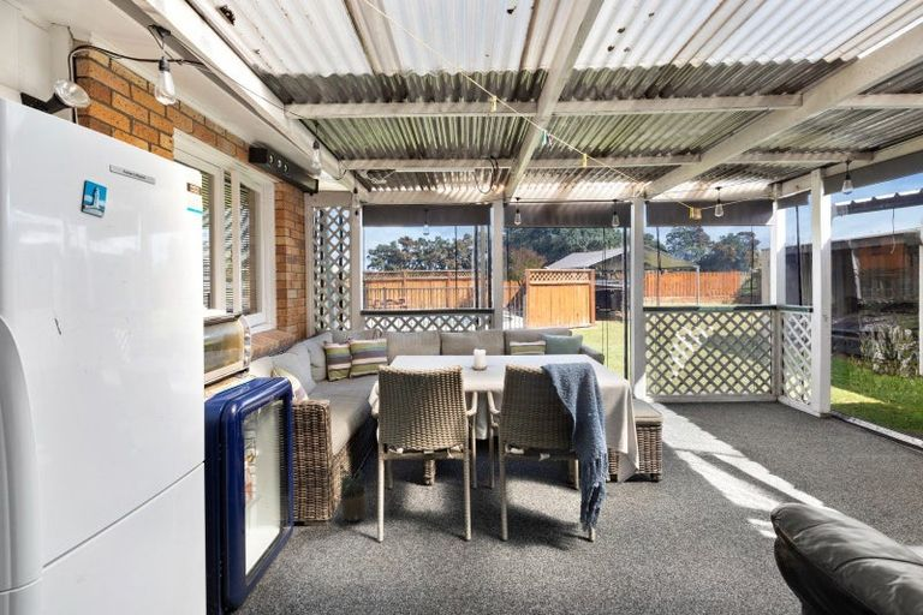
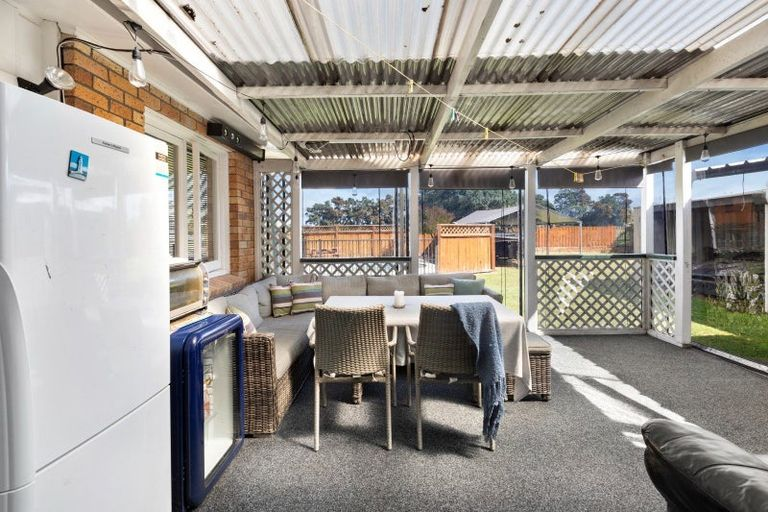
- potted plant [338,464,371,523]
